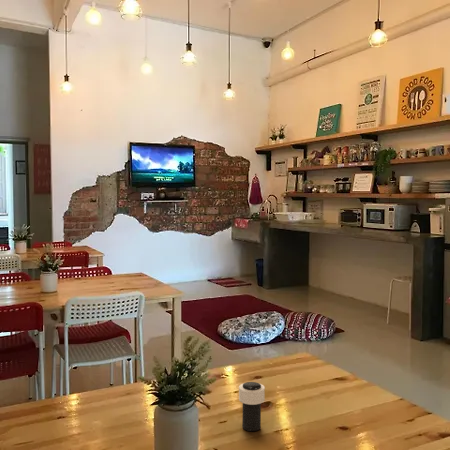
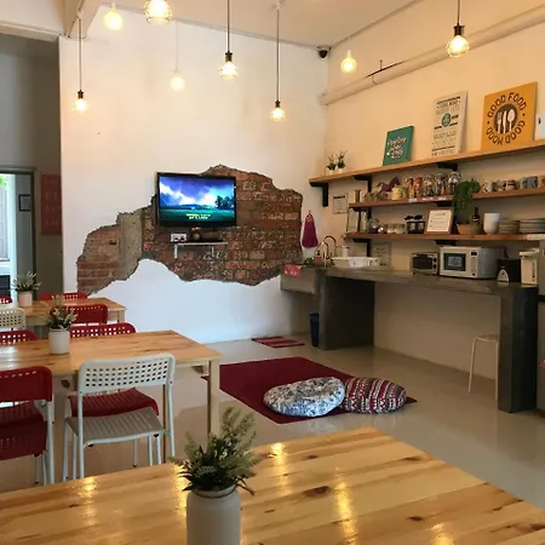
- cup [238,381,266,432]
